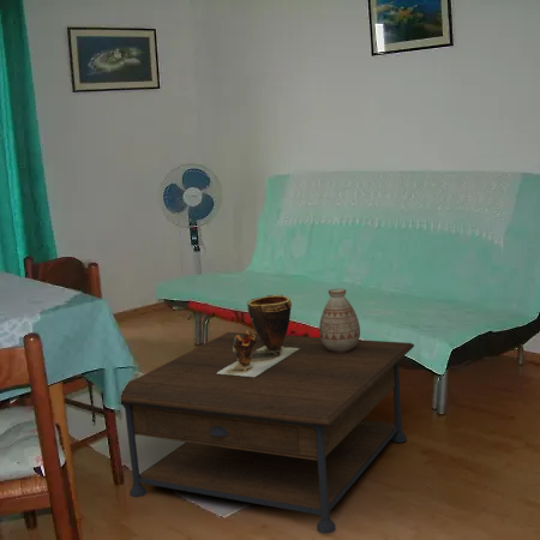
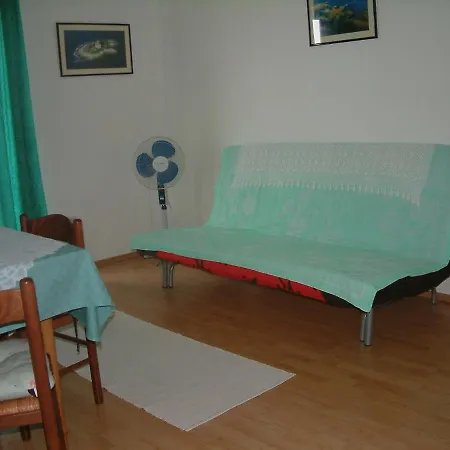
- clay pot [217,294,300,377]
- coffee table [120,331,415,535]
- vase [318,288,361,353]
